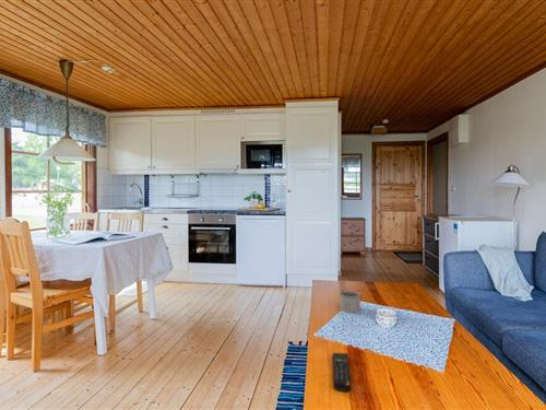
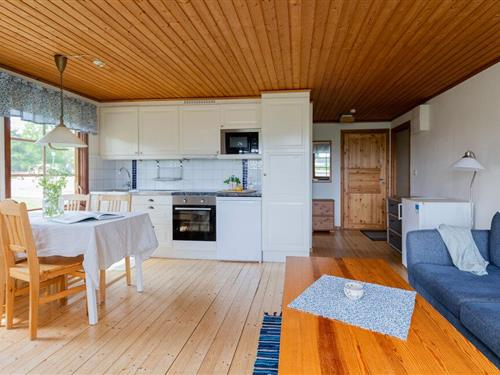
- remote control [332,352,353,393]
- mug [339,289,361,314]
